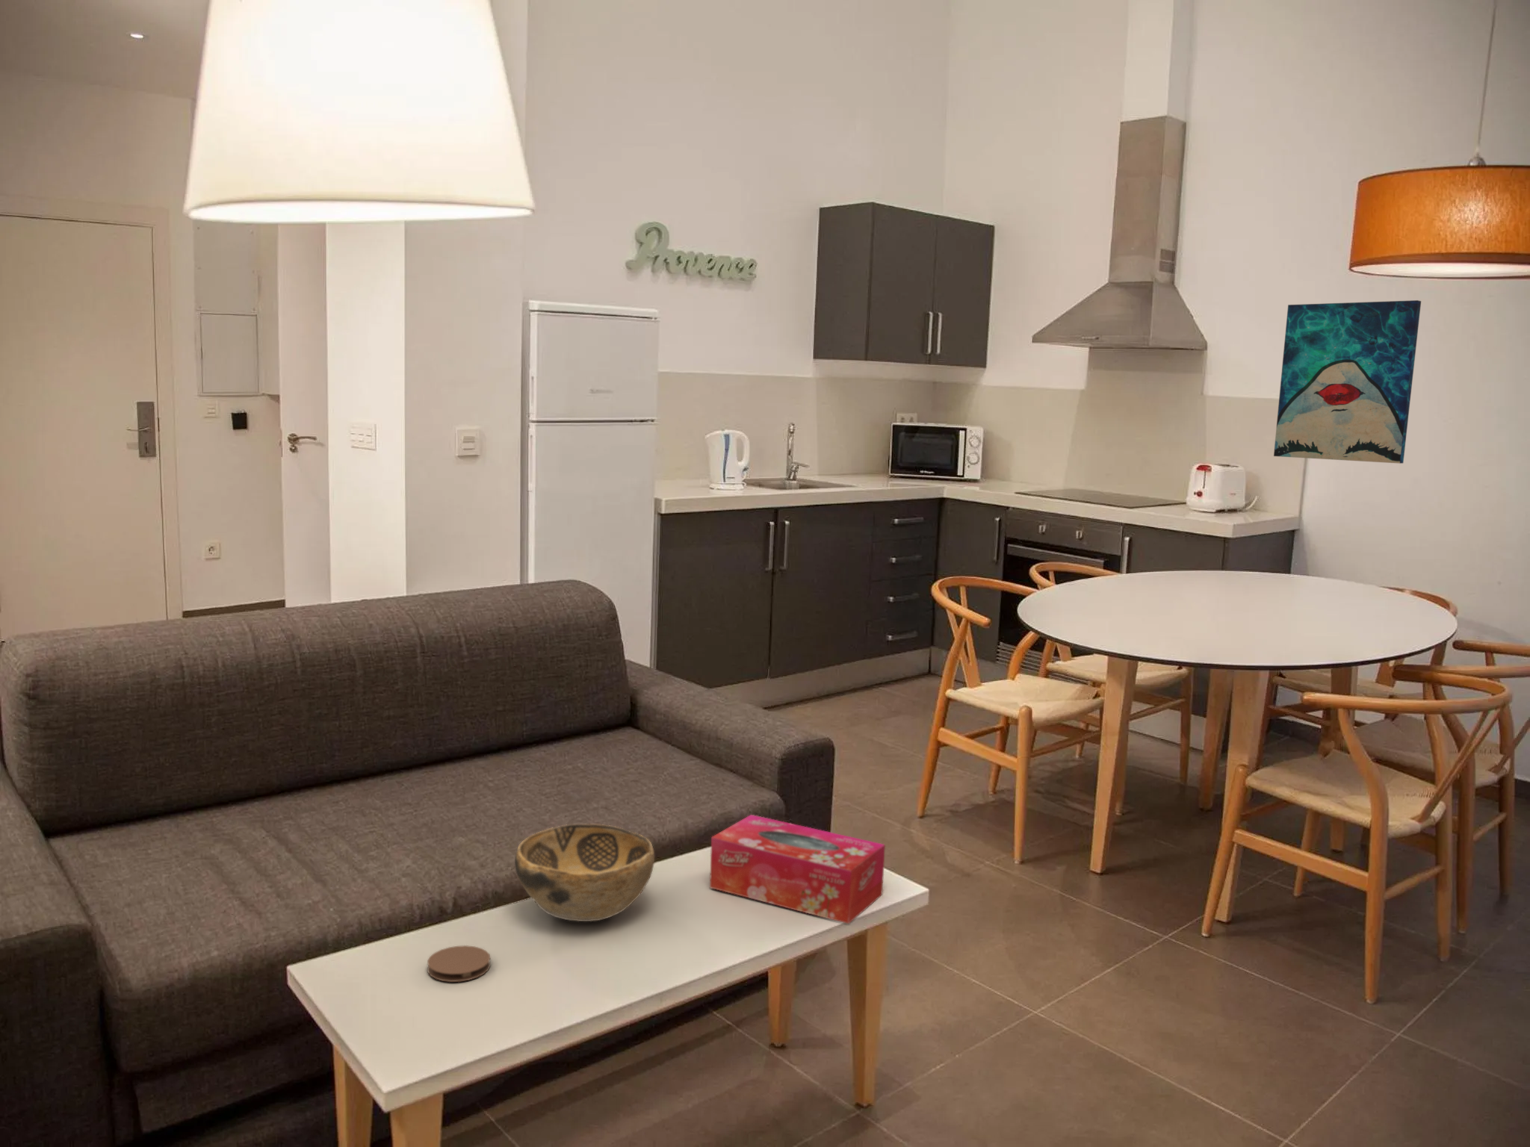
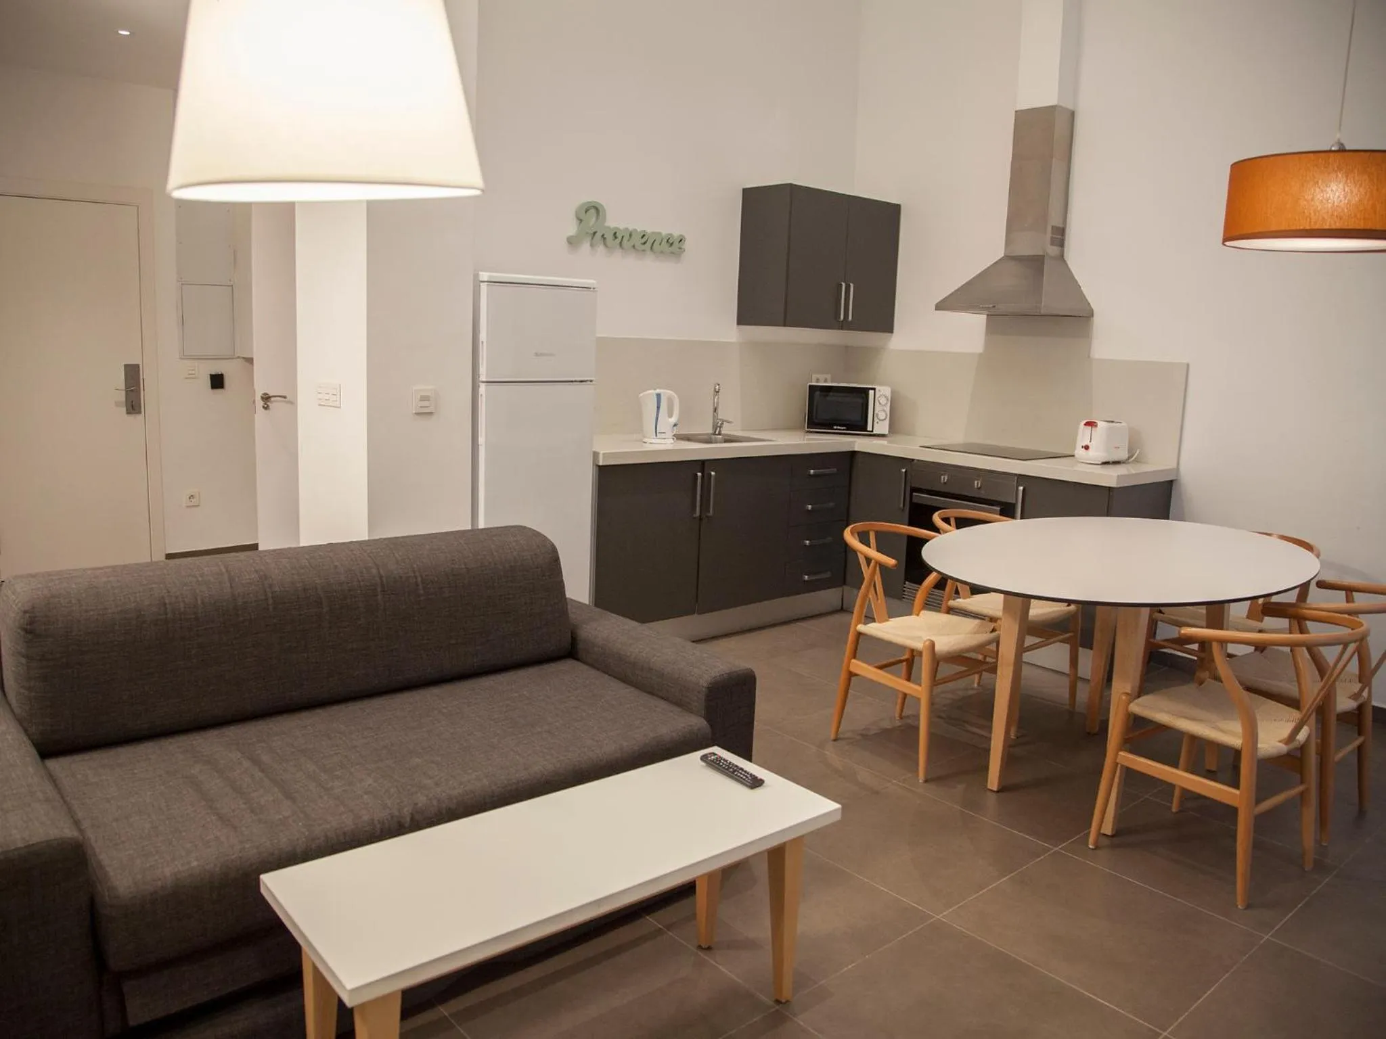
- wall art [1273,300,1422,465]
- tissue box [708,814,885,924]
- decorative bowl [514,823,655,922]
- coaster [426,945,490,983]
